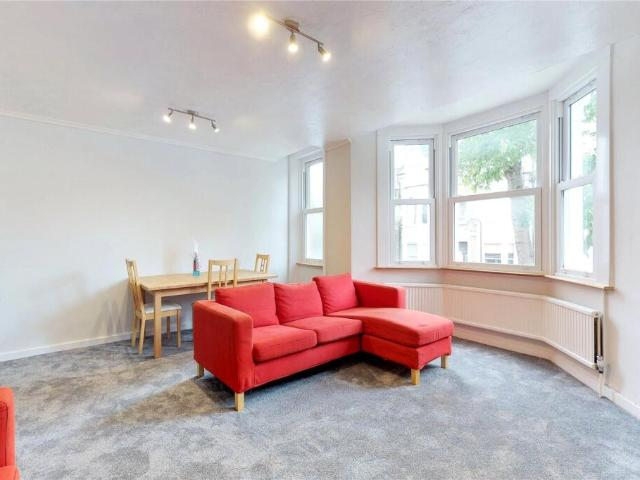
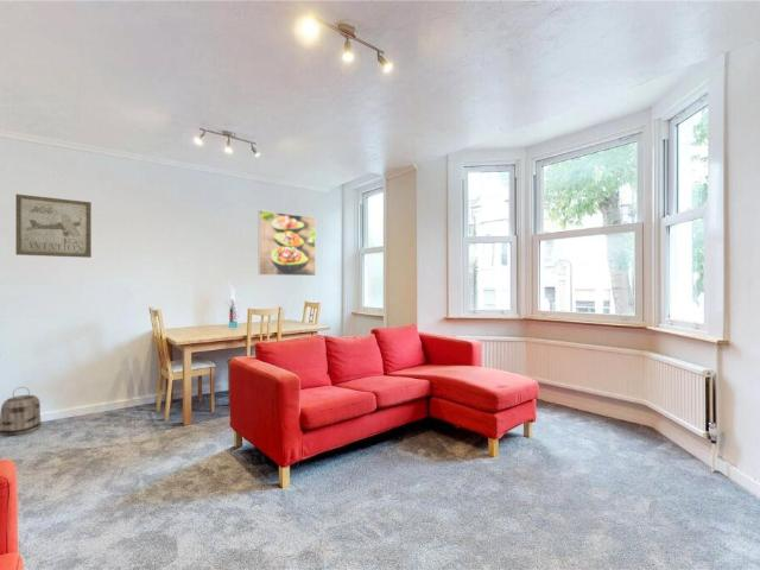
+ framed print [258,209,317,277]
+ wall art [14,192,93,259]
+ basket [0,386,43,437]
